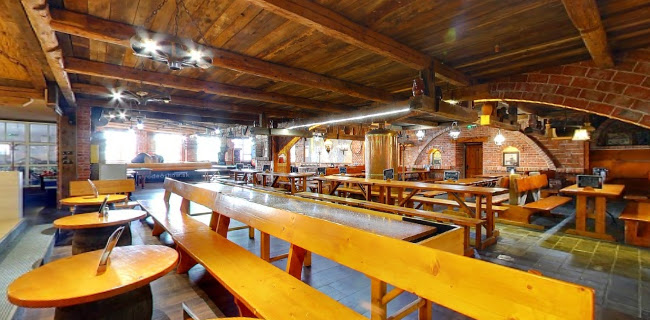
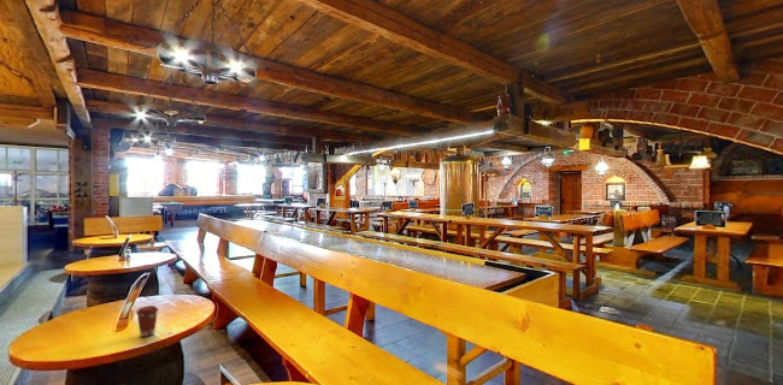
+ coffee cup [135,304,160,338]
